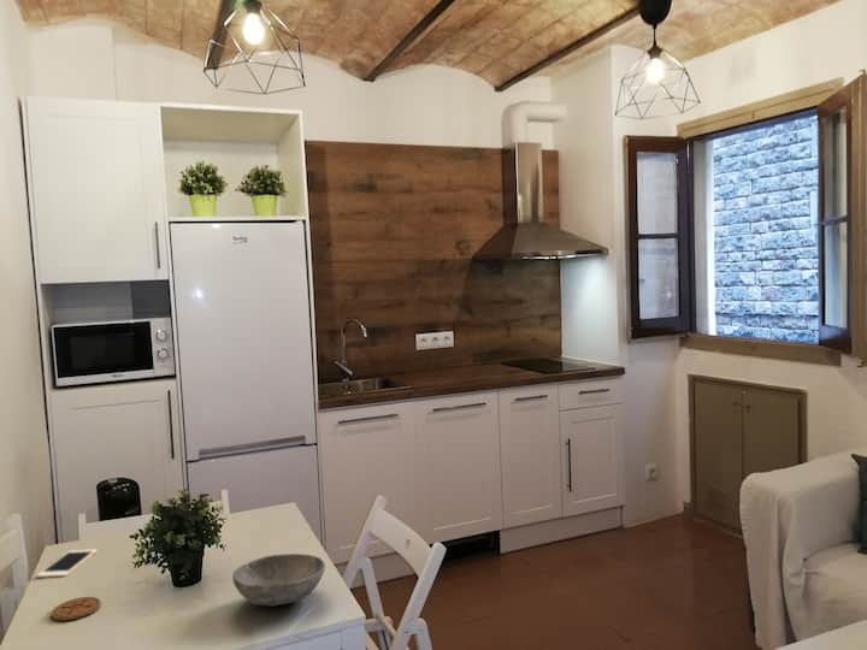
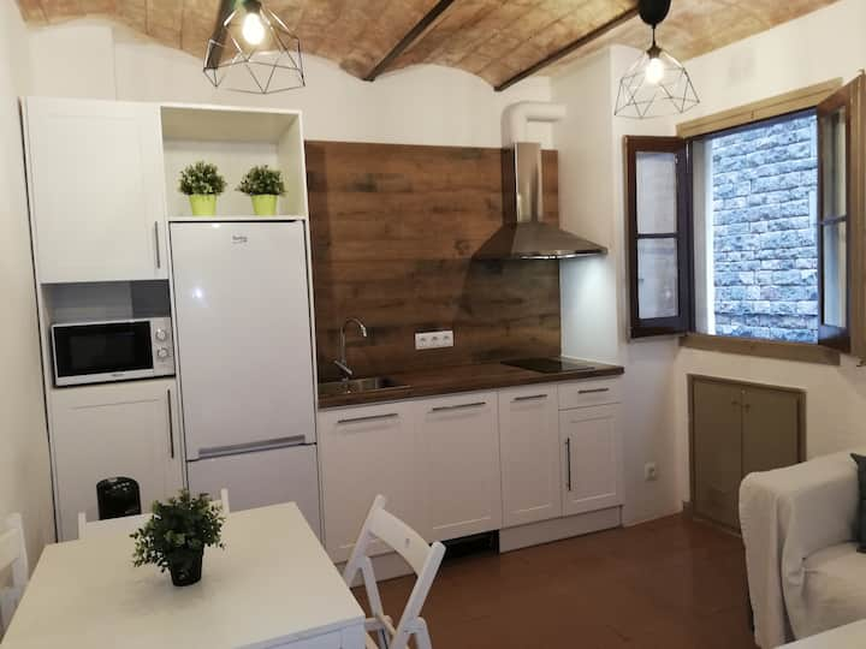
- bowl [231,552,326,608]
- cell phone [35,549,98,579]
- coaster [51,596,102,622]
